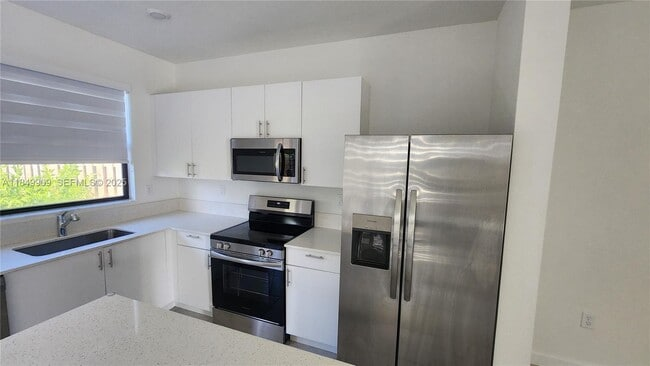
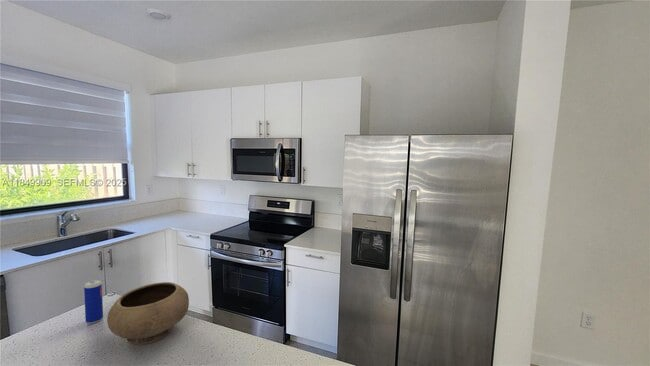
+ bowl [106,281,190,345]
+ beverage can [83,279,104,325]
